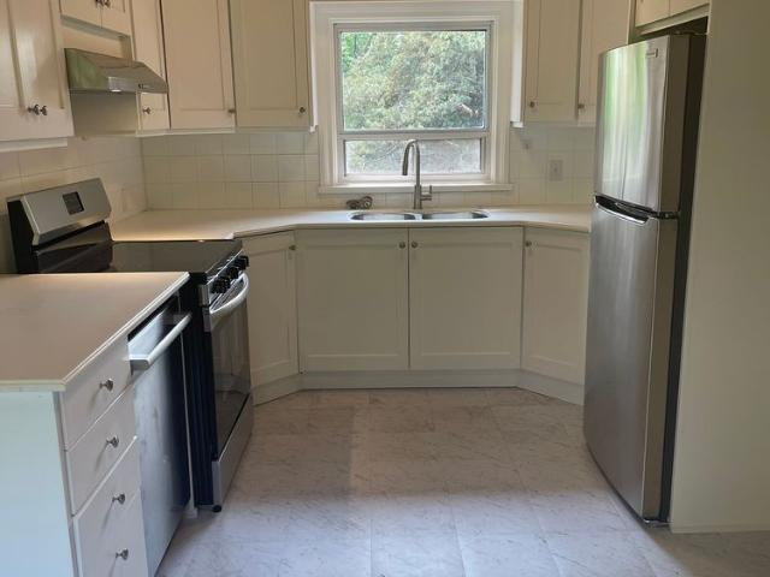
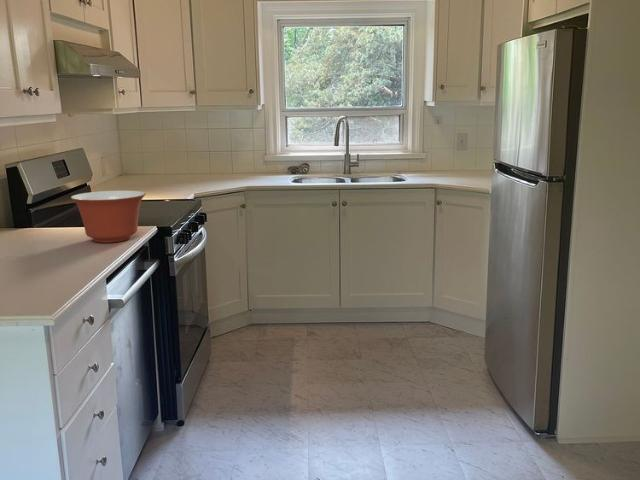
+ mixing bowl [70,190,146,244]
